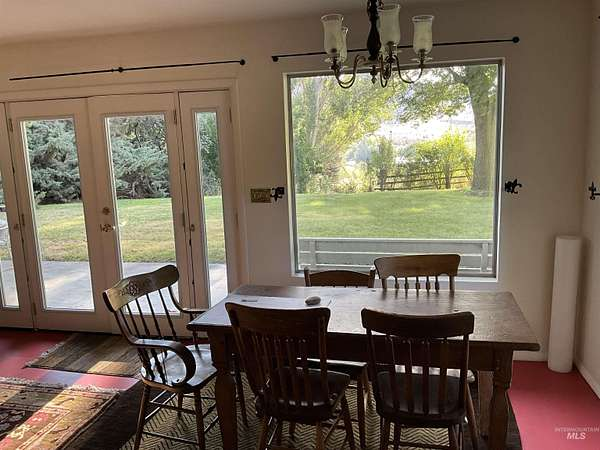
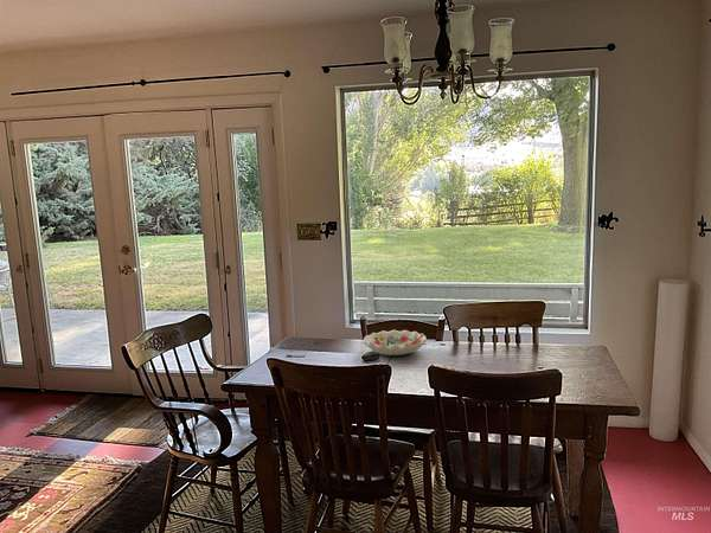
+ decorative bowl [363,329,428,357]
